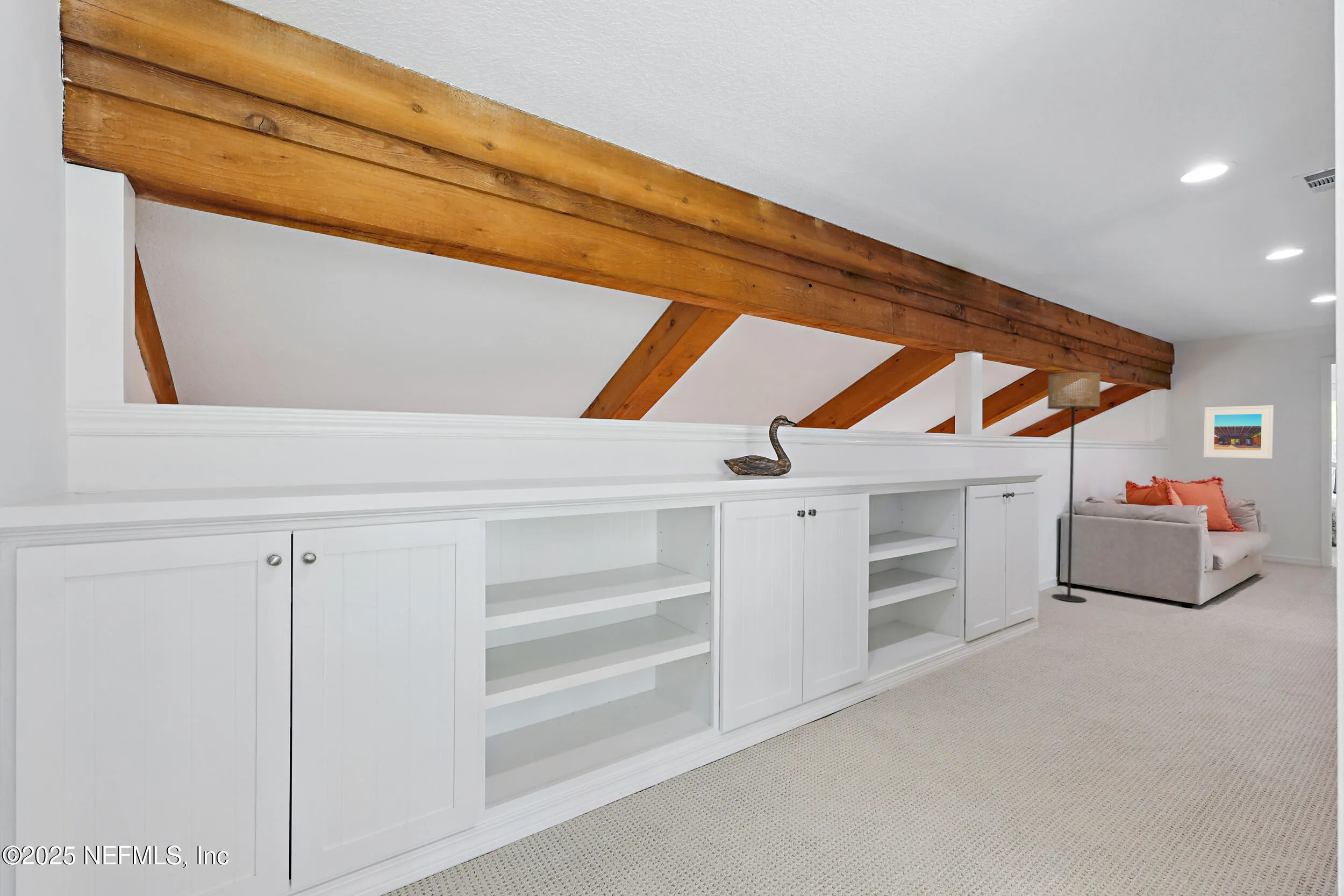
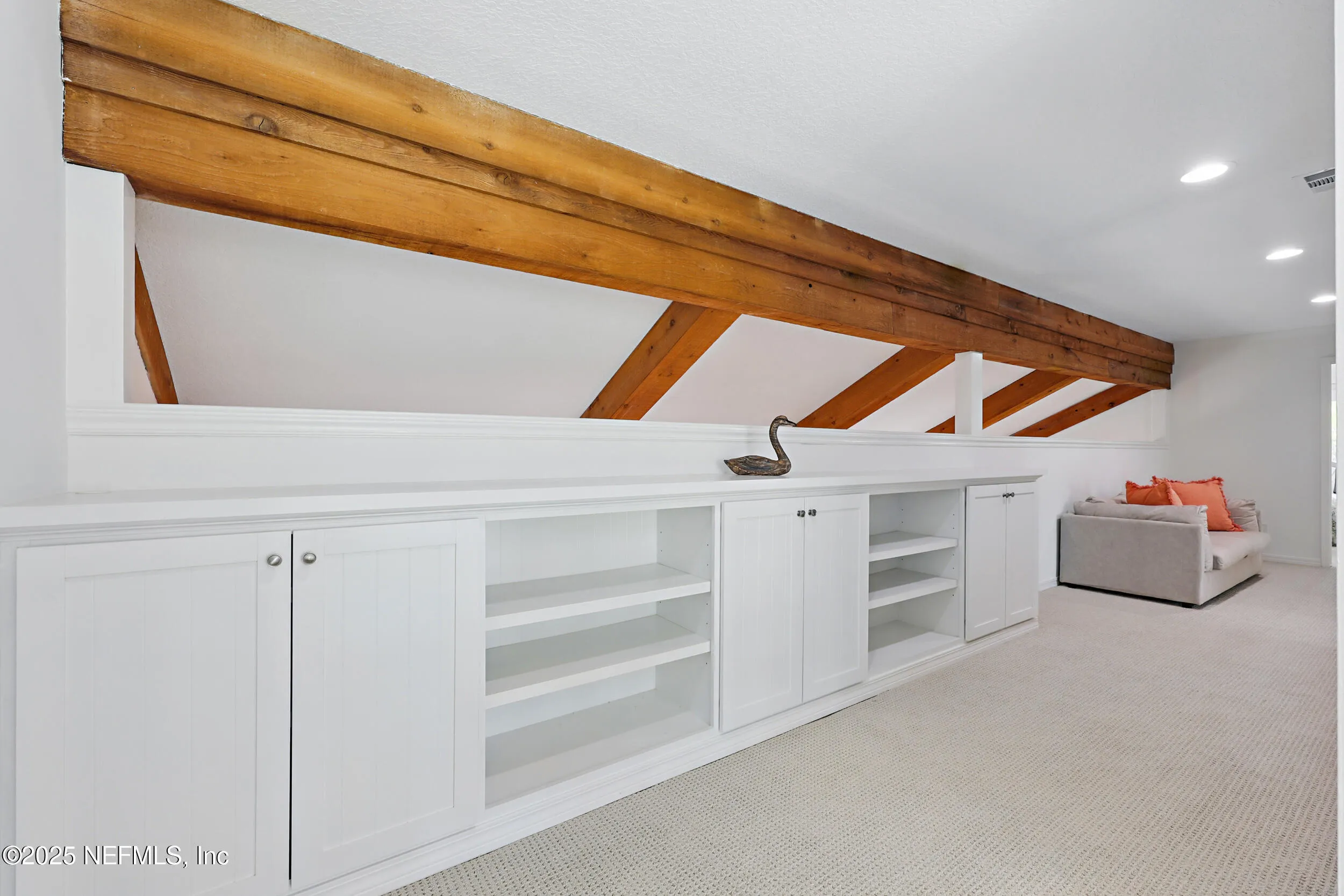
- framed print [1203,405,1274,459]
- floor lamp [1047,370,1101,603]
